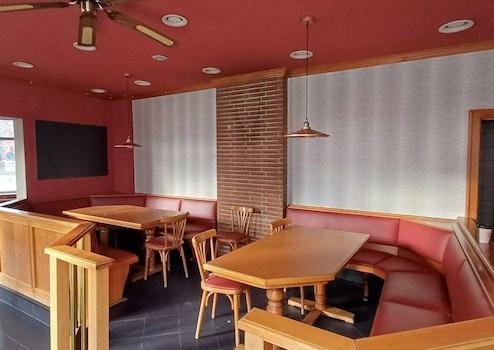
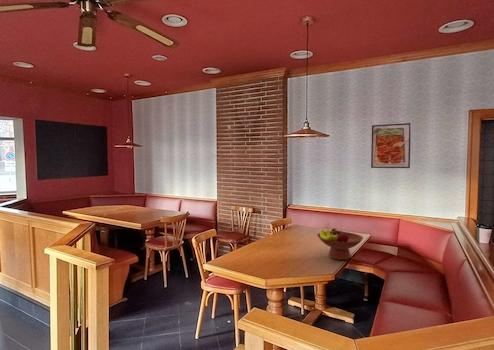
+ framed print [370,122,412,169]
+ fruit bowl [316,228,364,261]
